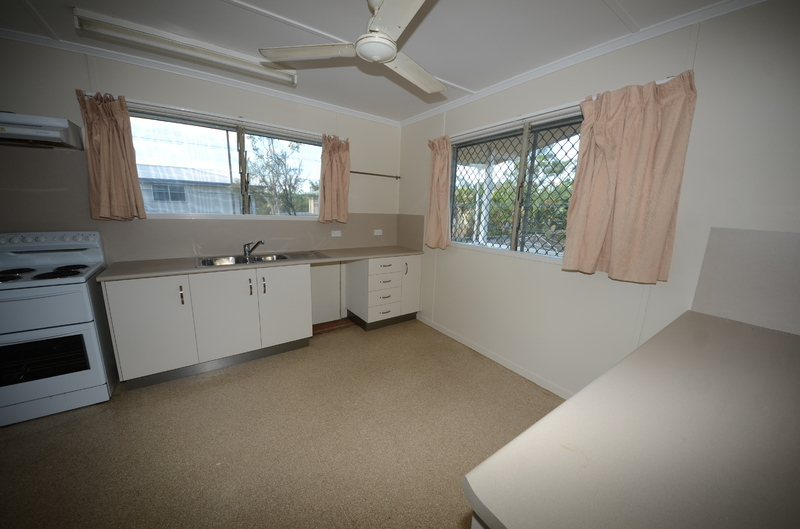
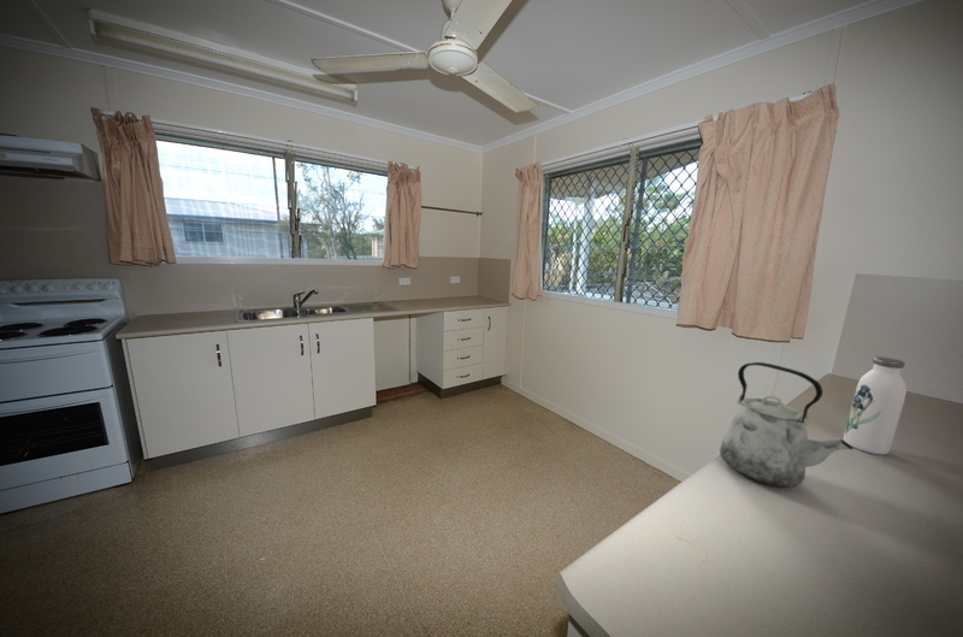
+ kettle [719,361,855,489]
+ water bottle [843,355,908,455]
